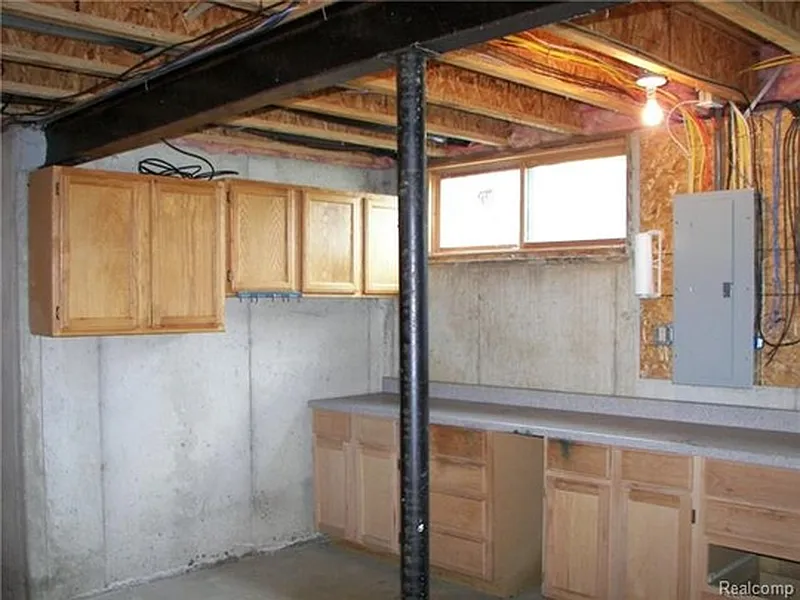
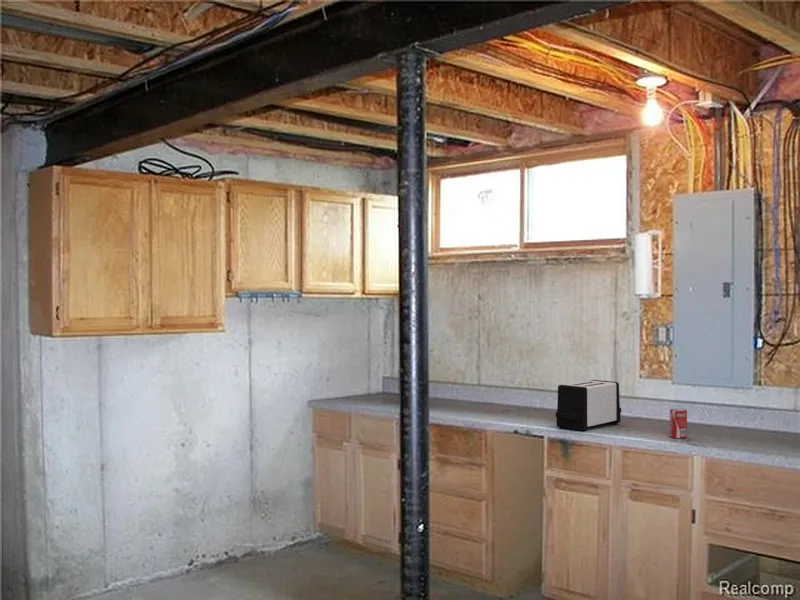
+ beverage can [669,407,688,439]
+ toaster [555,379,622,433]
